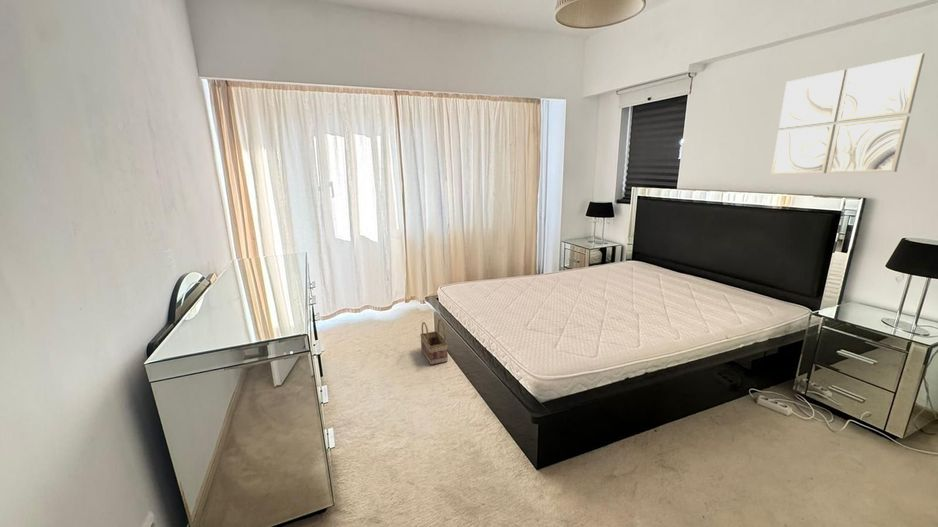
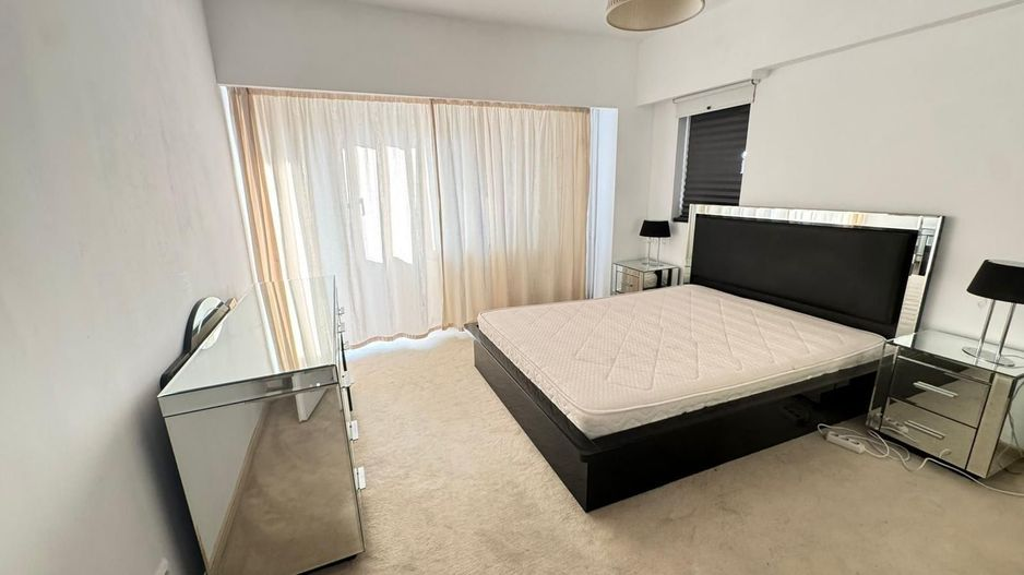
- wall art [770,52,926,175]
- basket [419,318,449,366]
